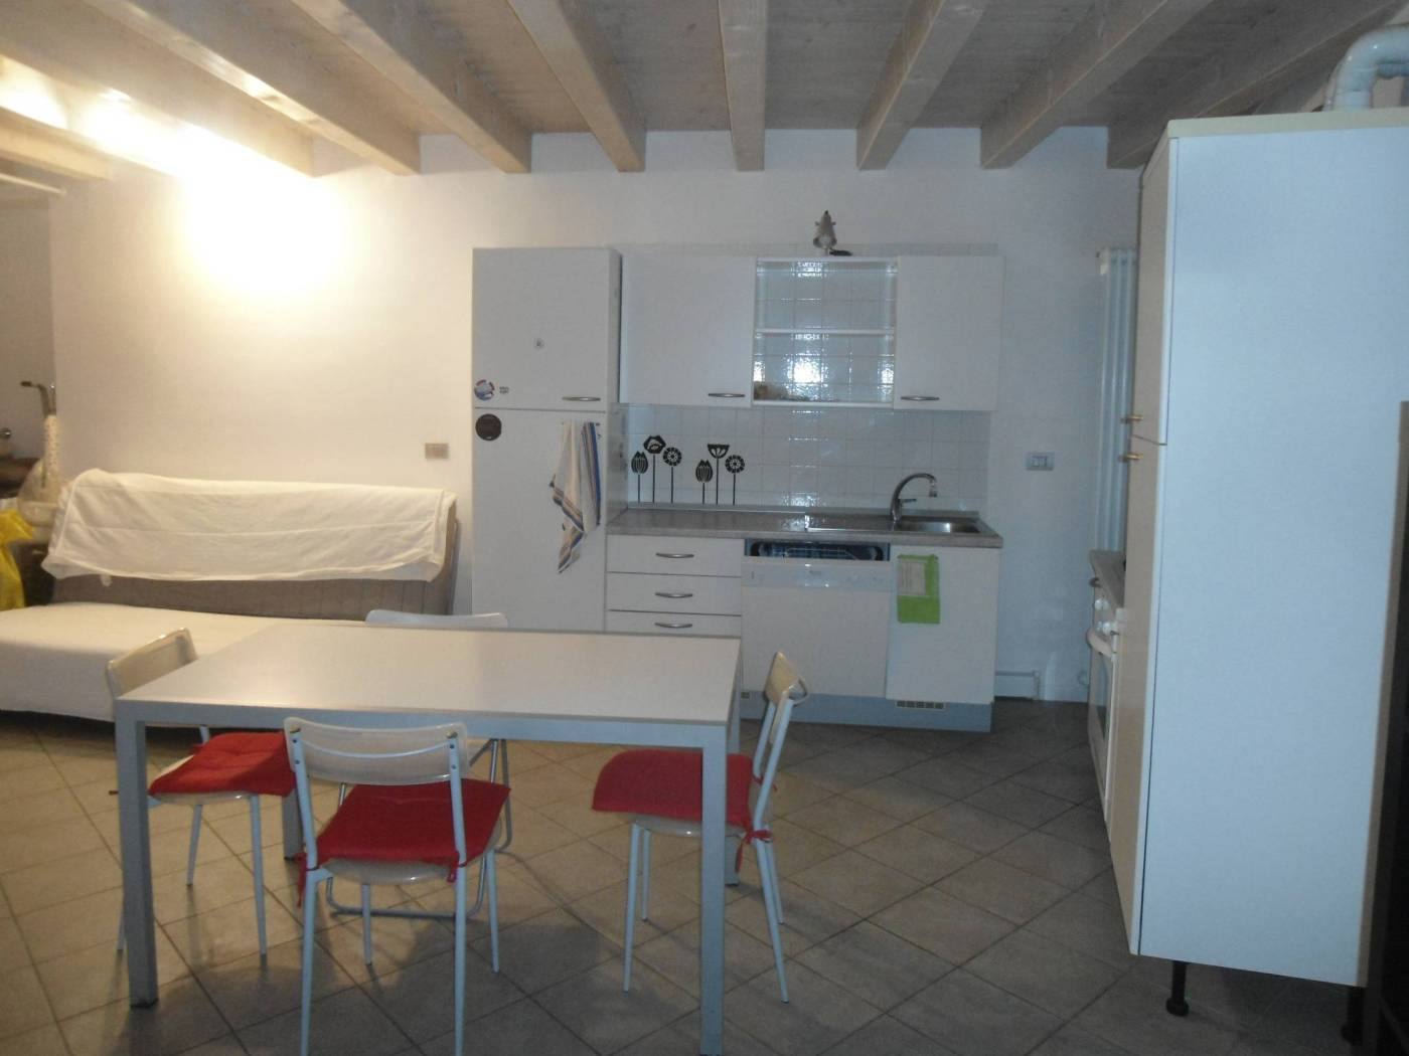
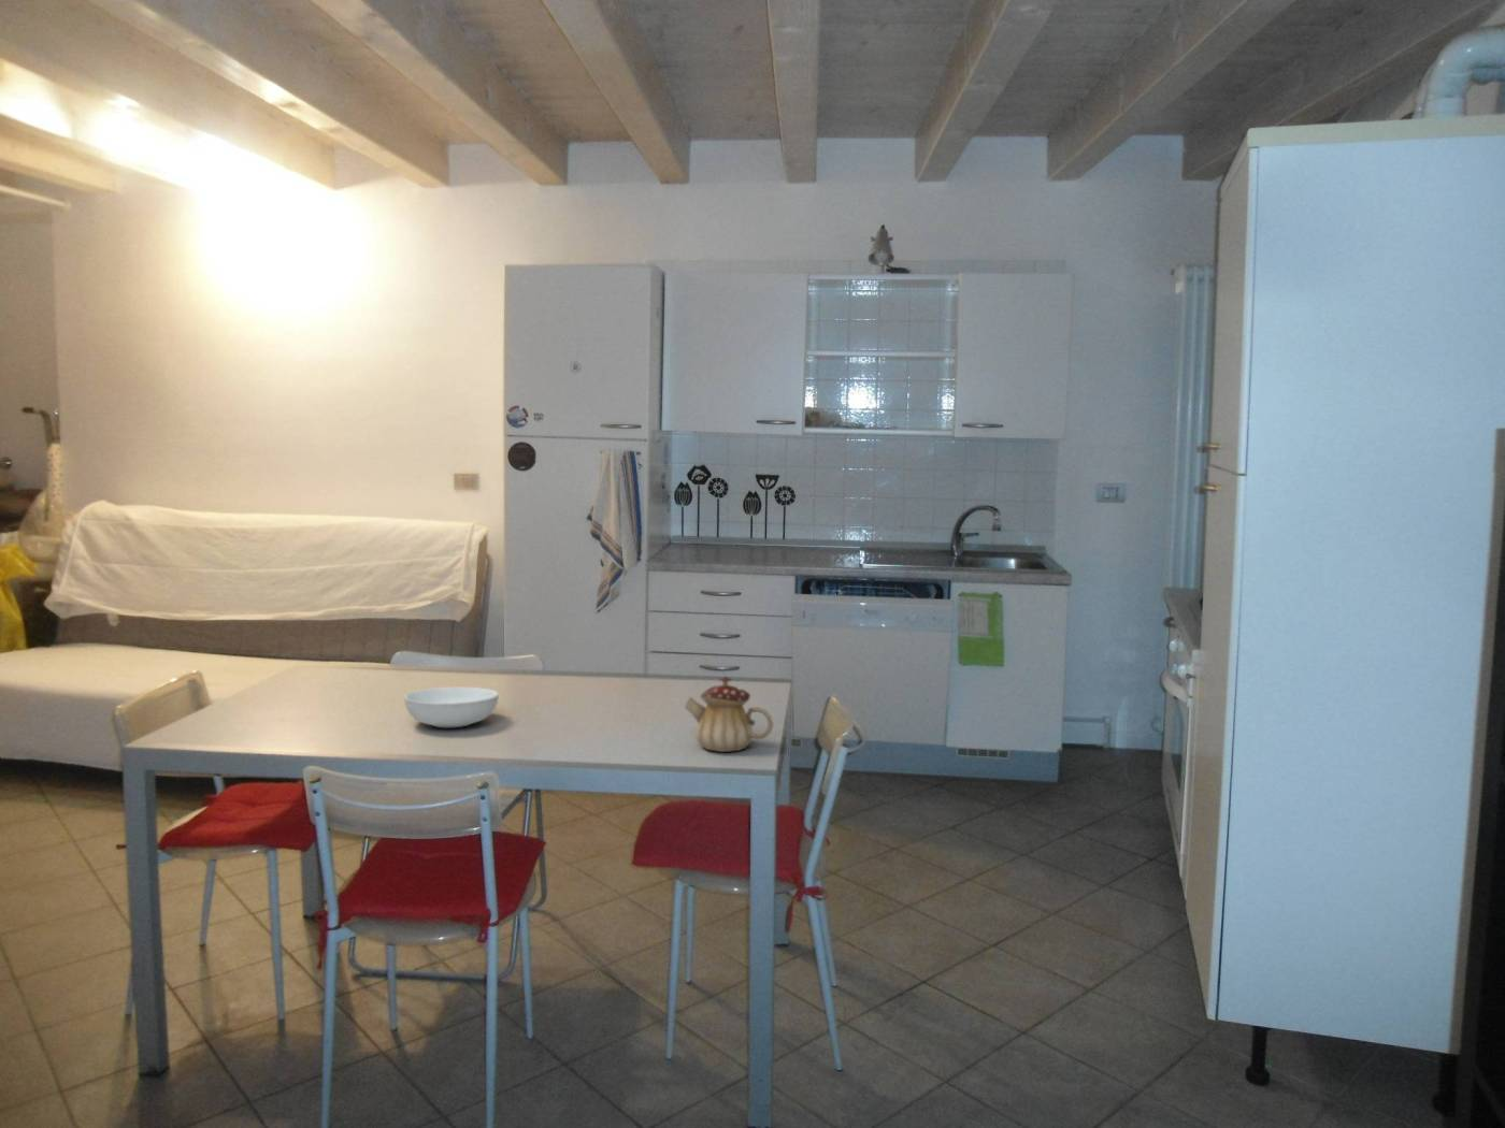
+ teapot [684,675,774,754]
+ serving bowl [403,686,500,729]
